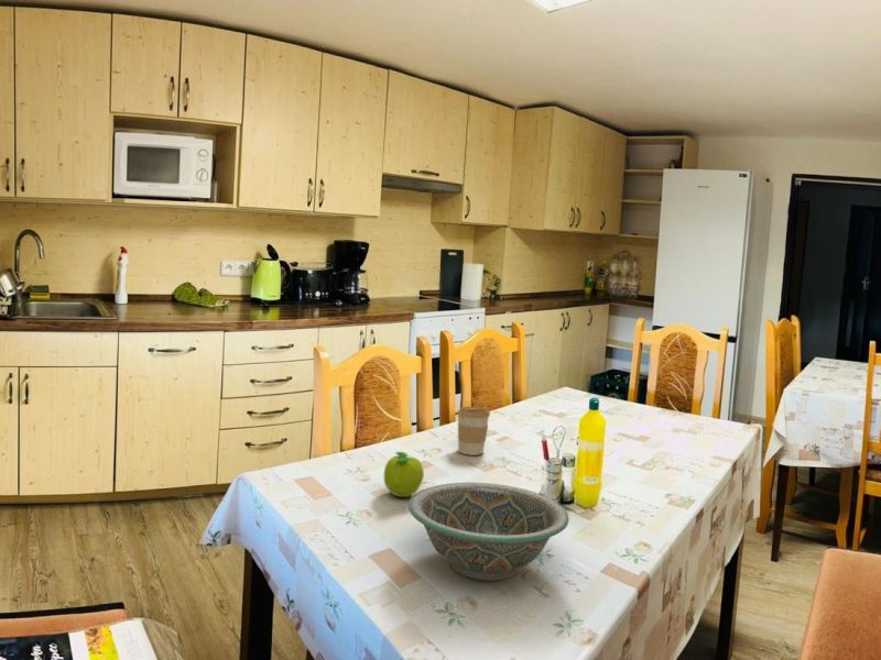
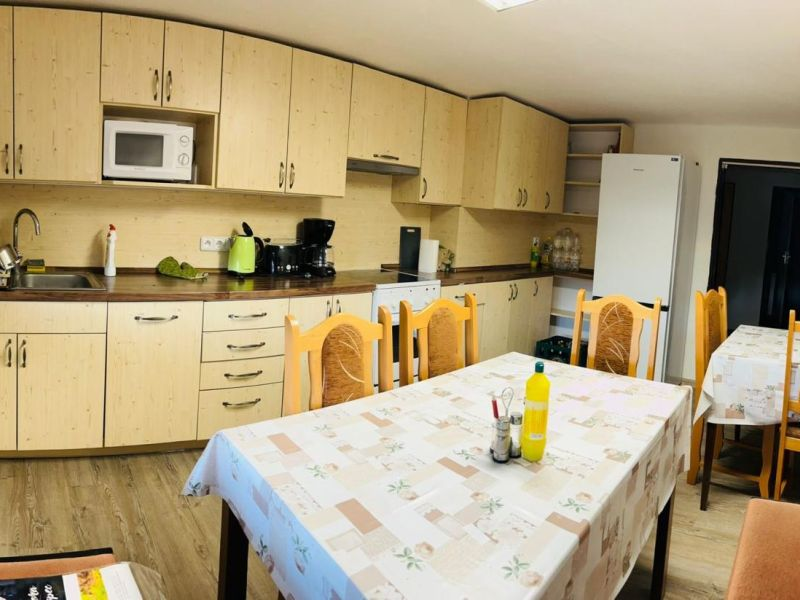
- coffee cup [456,406,491,457]
- decorative bowl [407,482,570,582]
- fruit [383,451,425,498]
